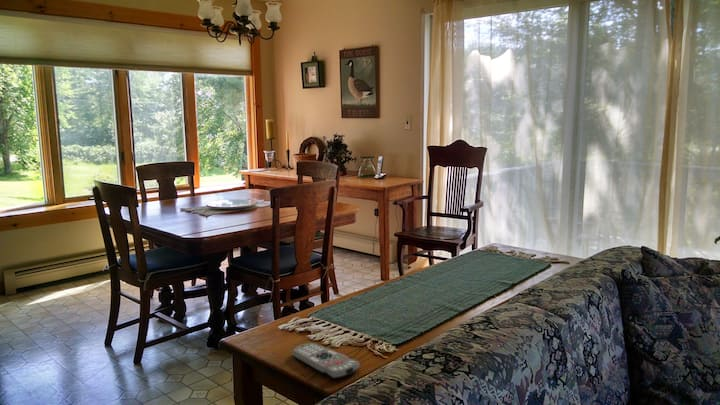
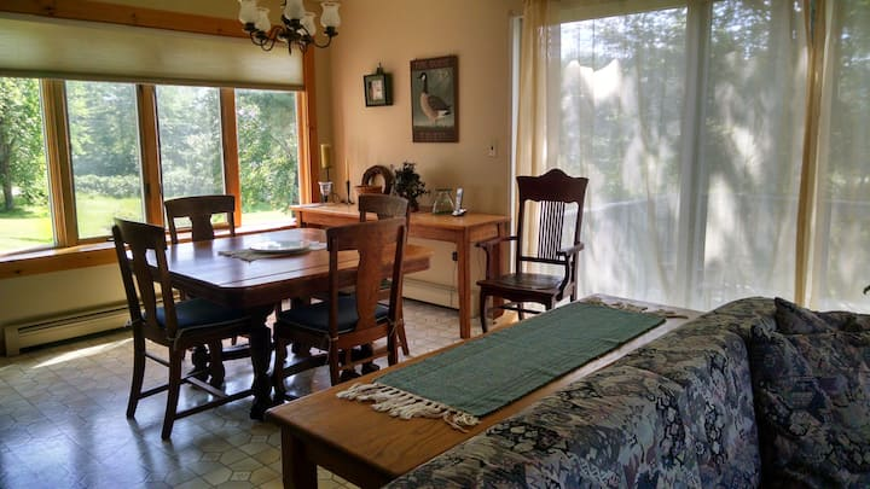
- remote control [291,342,361,380]
